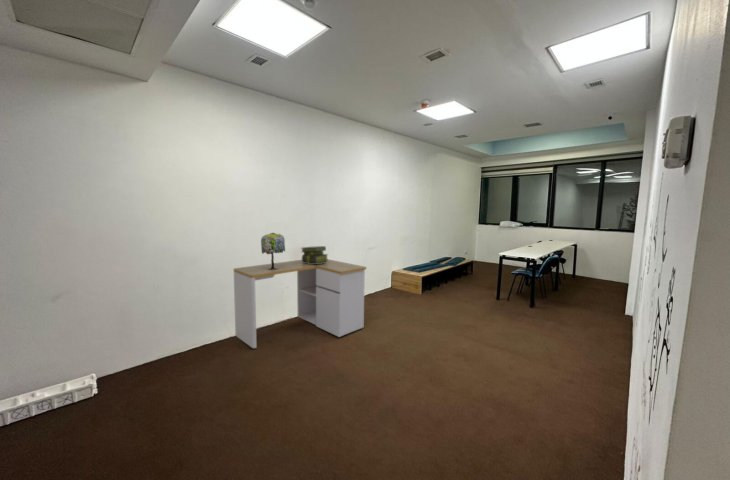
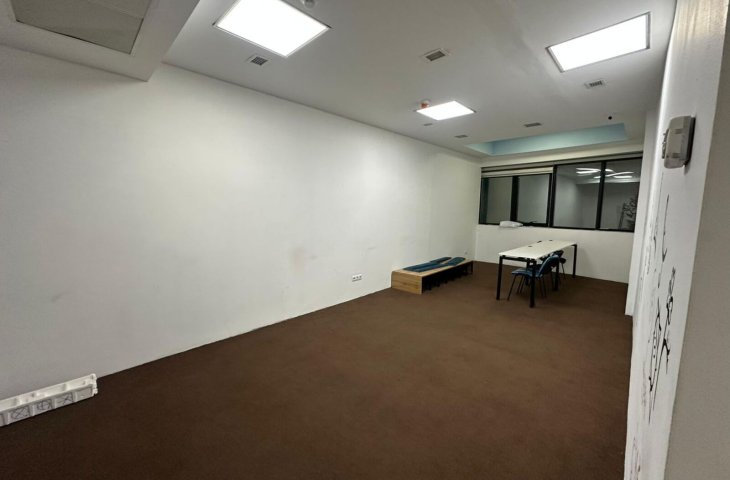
- stack of books [301,245,329,264]
- table lamp [260,232,286,270]
- desk [233,258,367,349]
